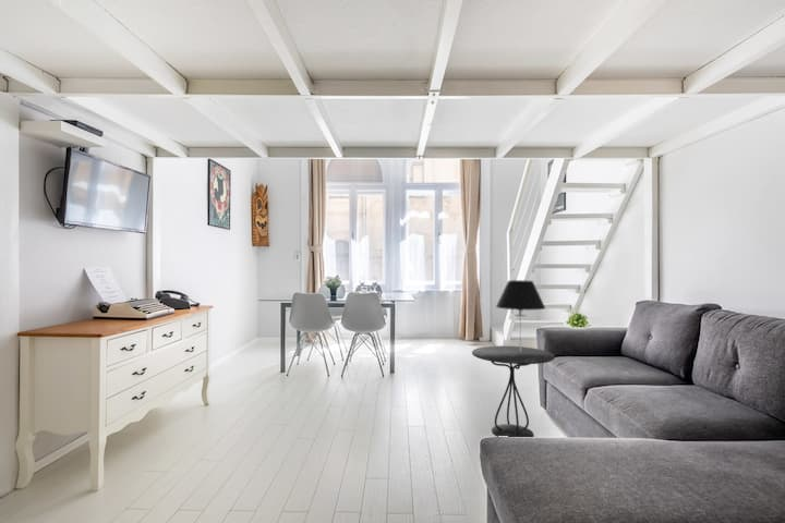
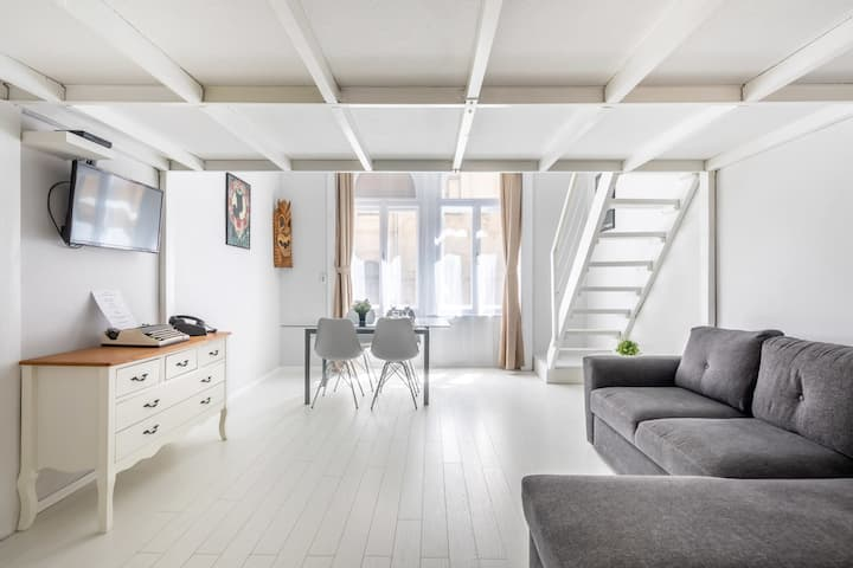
- side table [471,344,556,438]
- table lamp [495,279,546,352]
